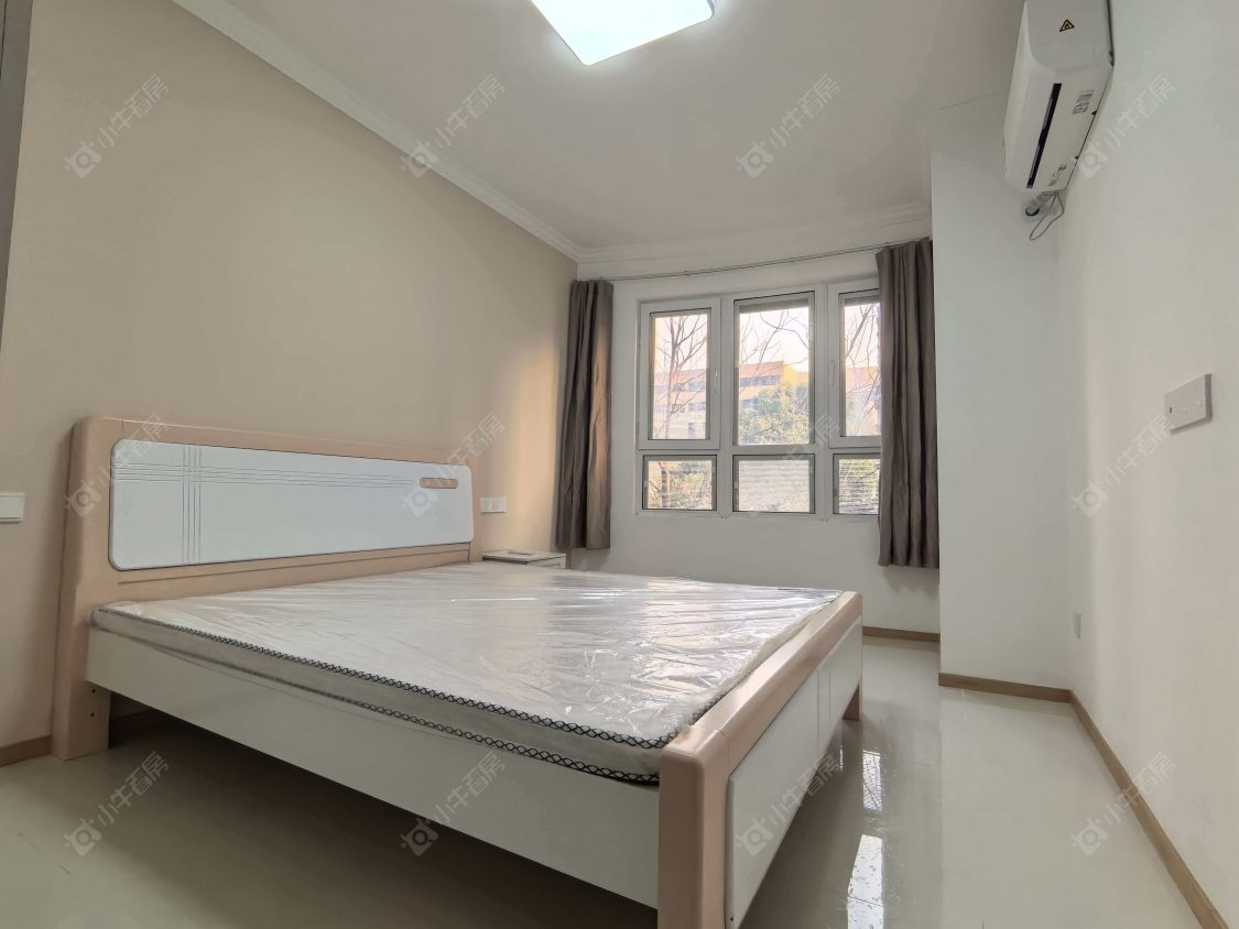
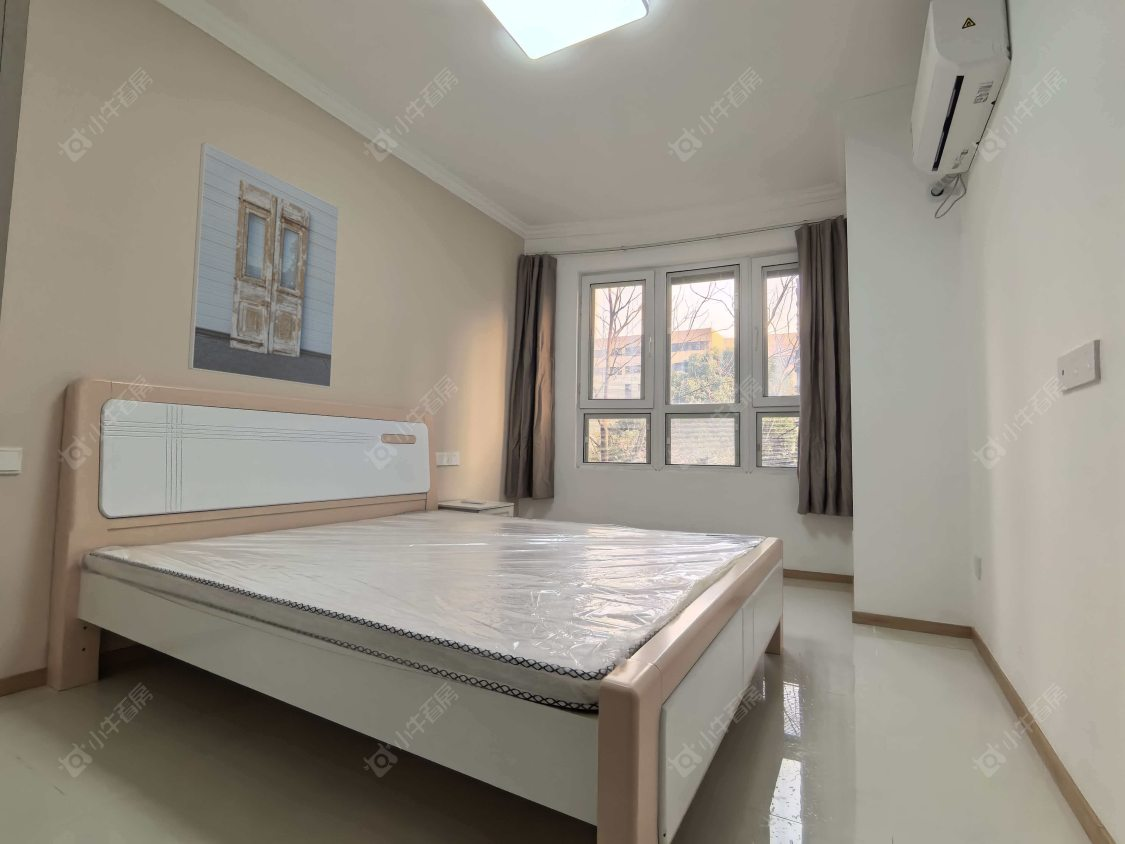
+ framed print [187,142,340,389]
